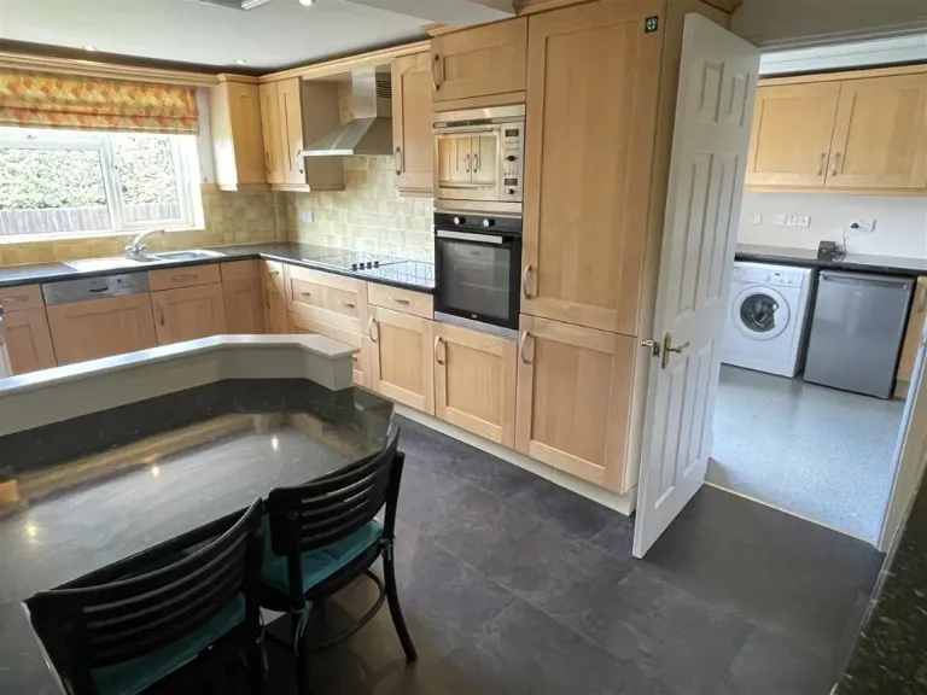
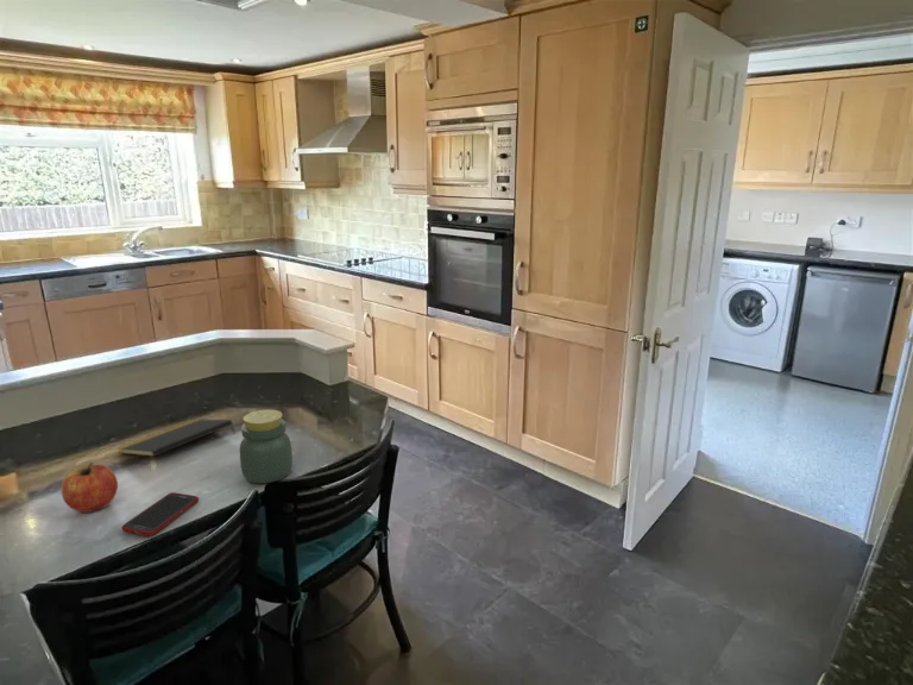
+ fruit [61,461,119,514]
+ notepad [117,417,235,458]
+ cell phone [120,491,200,538]
+ jar [239,408,294,484]
